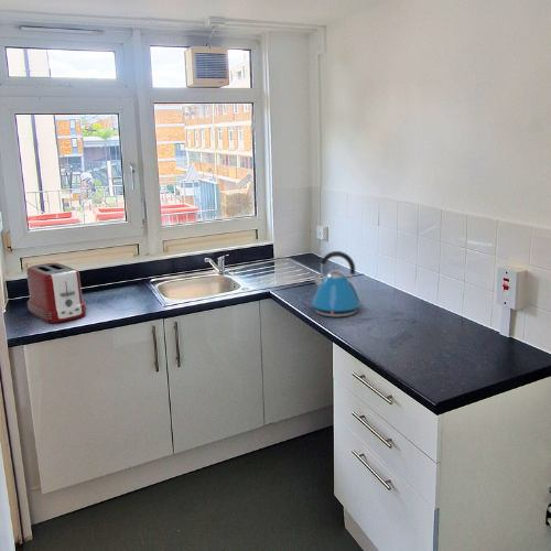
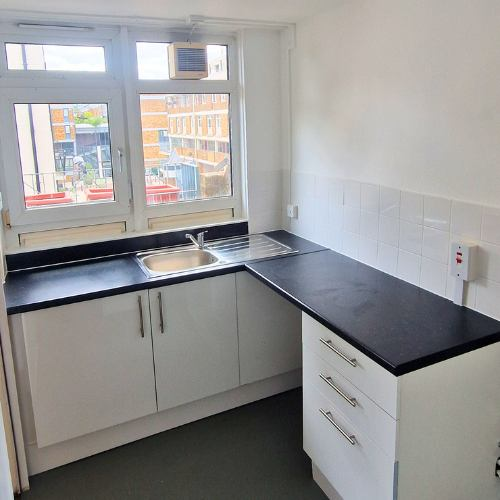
- kettle [311,250,366,317]
- toaster [25,262,88,324]
